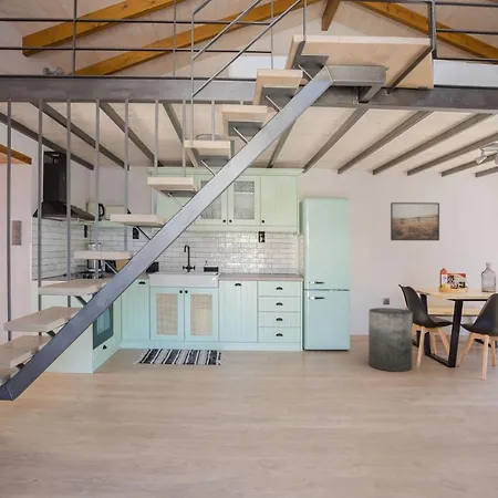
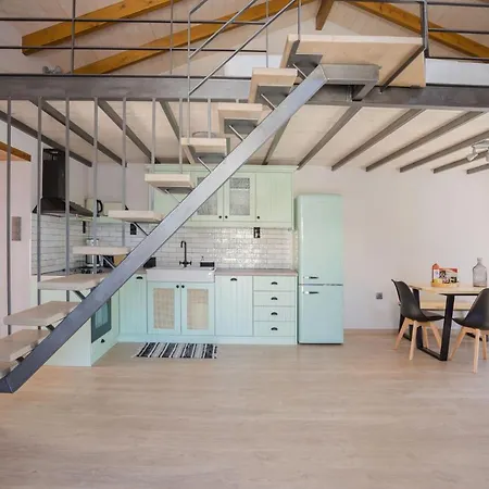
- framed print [390,201,440,241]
- trash can [367,307,413,373]
